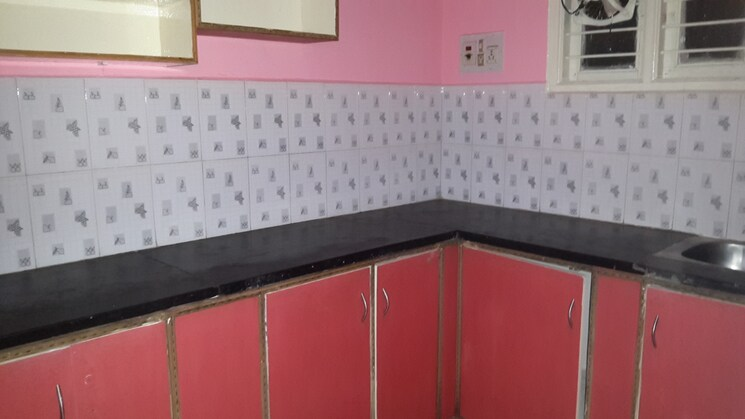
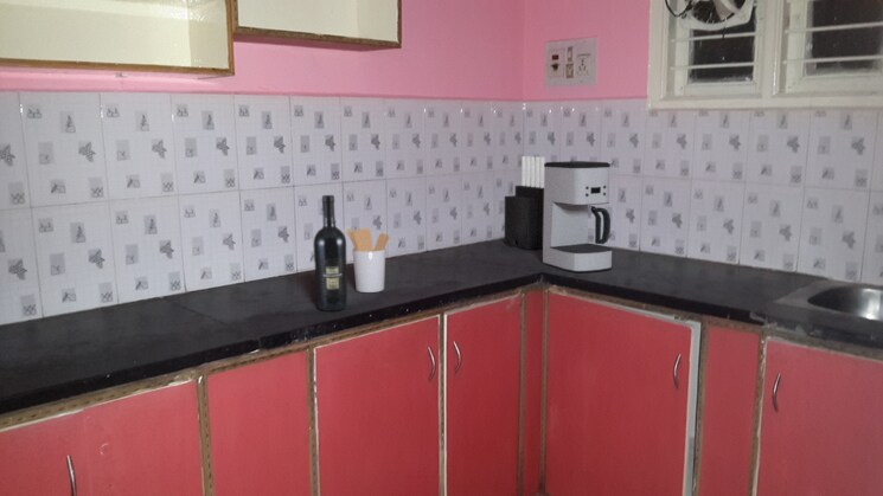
+ coffee maker [542,160,614,273]
+ wine bottle [312,194,348,313]
+ knife block [504,155,546,251]
+ utensil holder [346,227,390,294]
